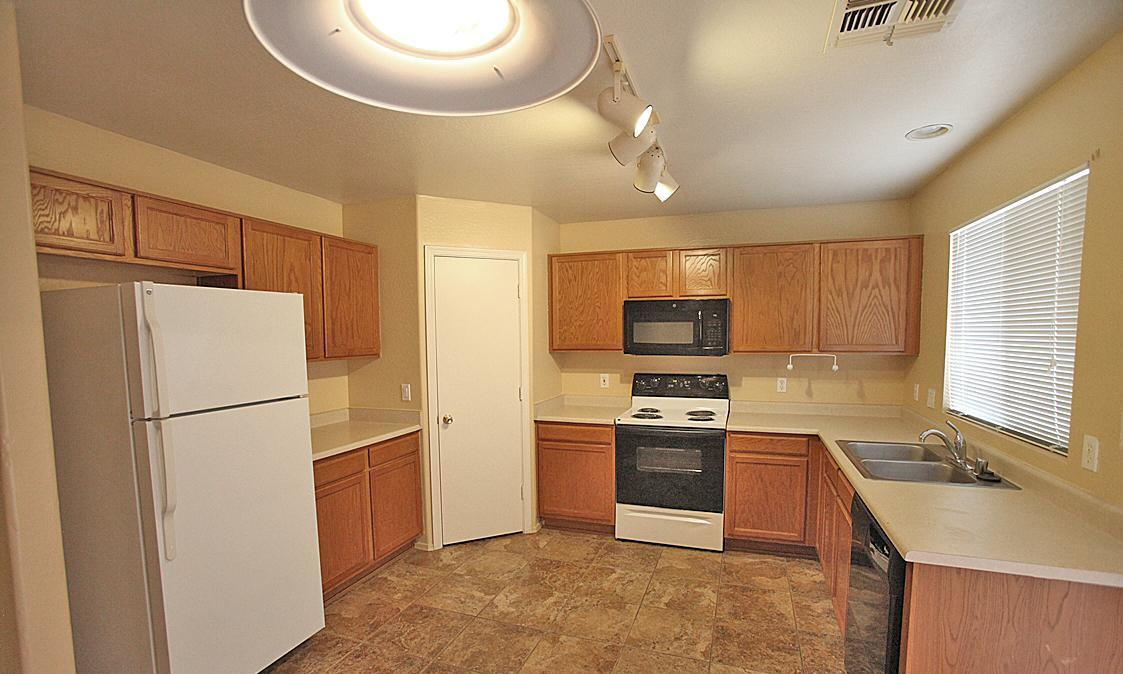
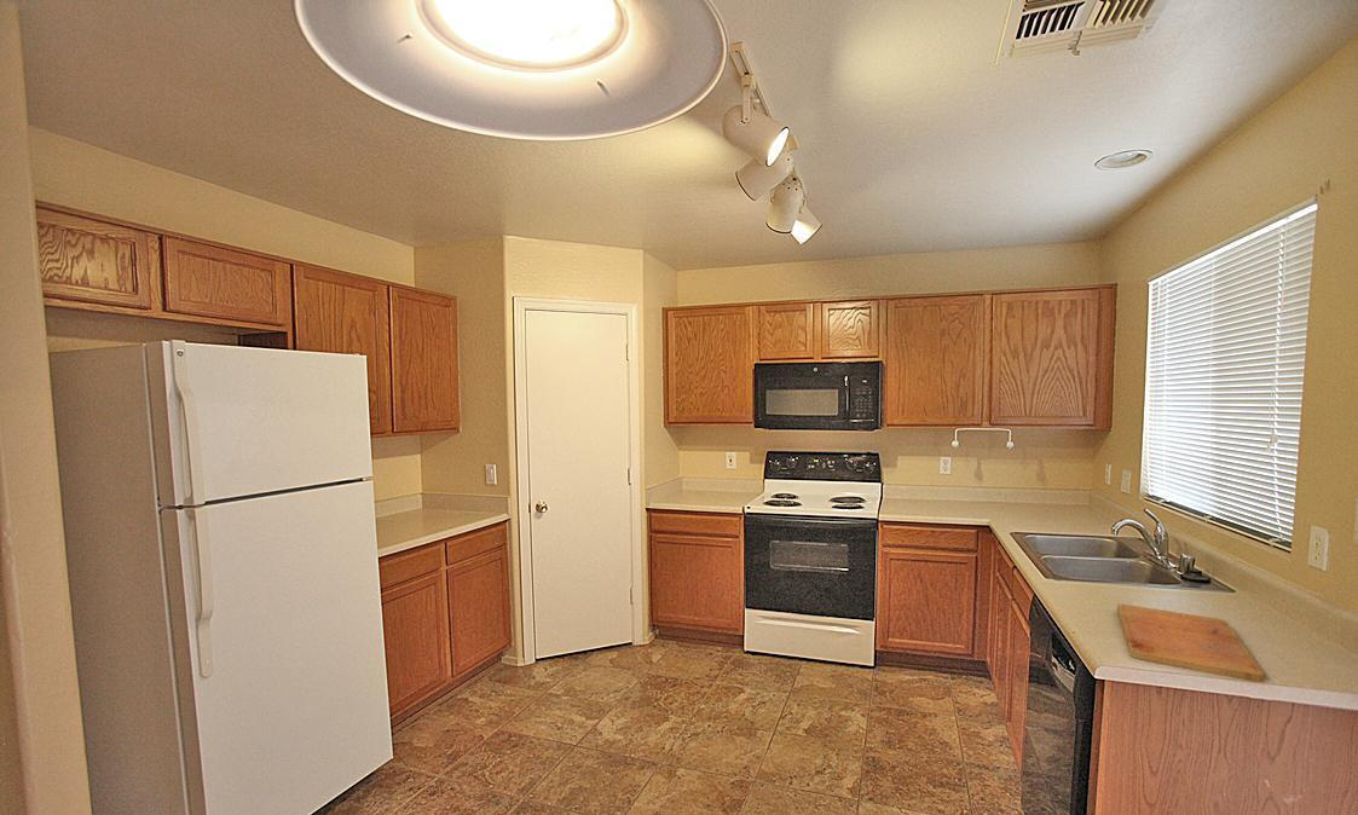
+ cutting board [1116,602,1265,683]
